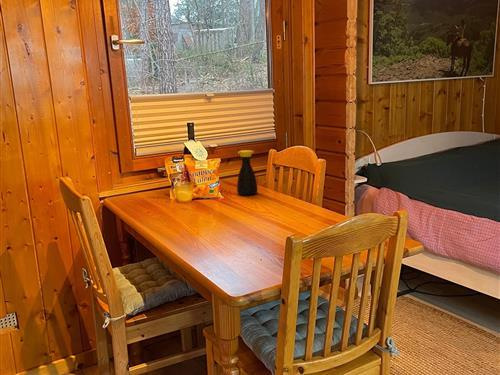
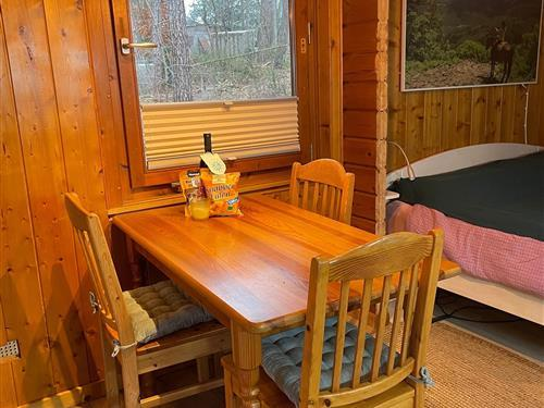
- bottle [236,149,259,196]
